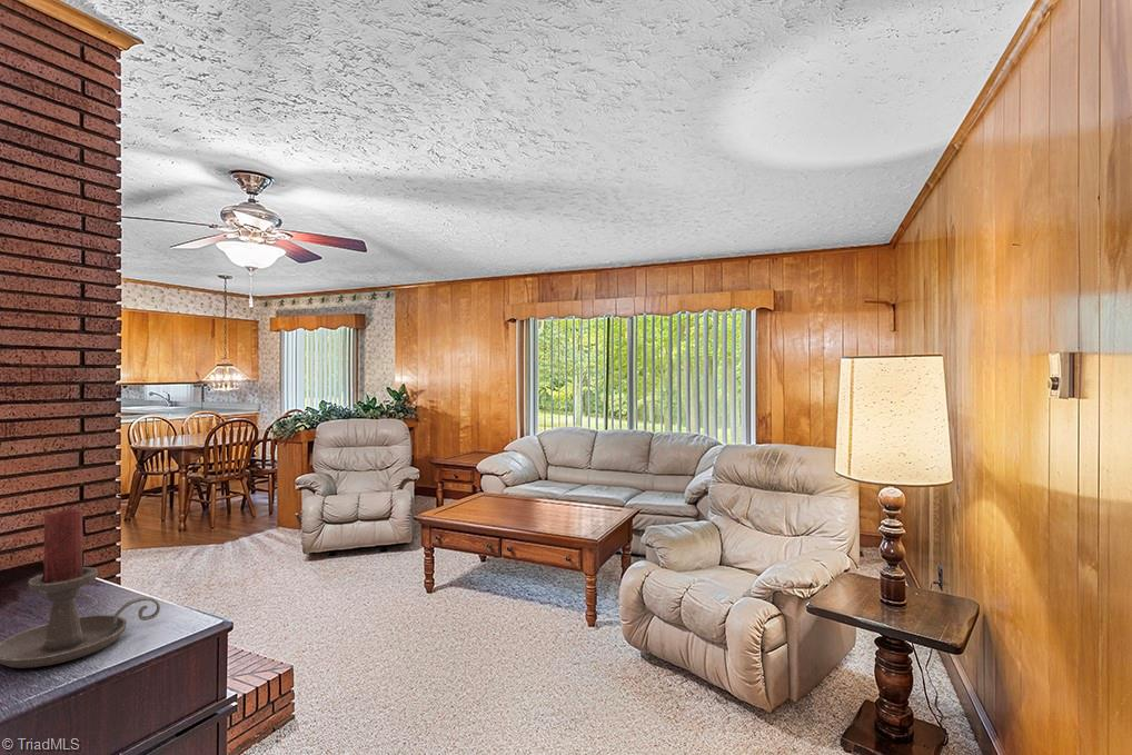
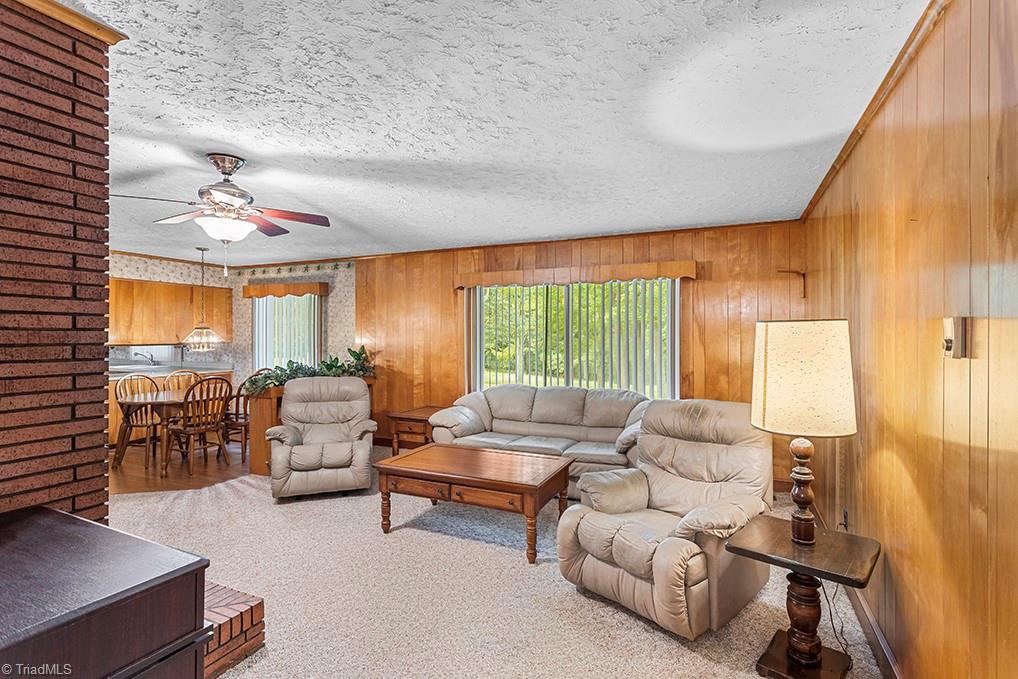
- candle holder [0,508,161,669]
